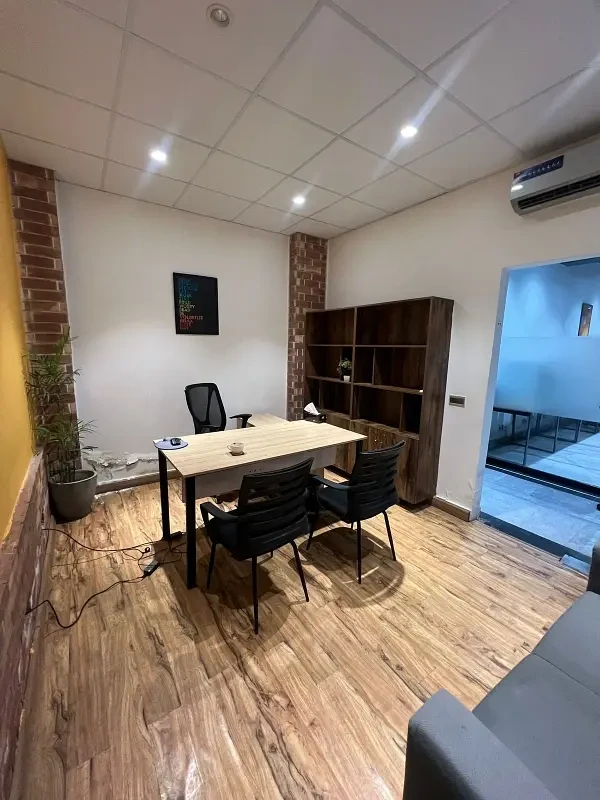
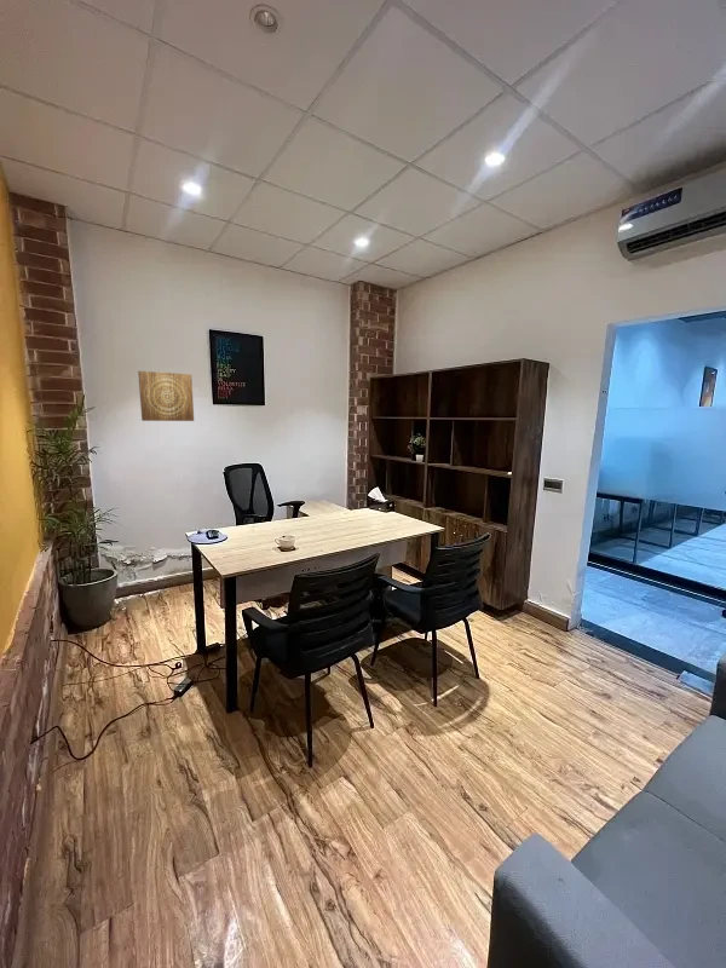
+ wall art [137,370,195,422]
